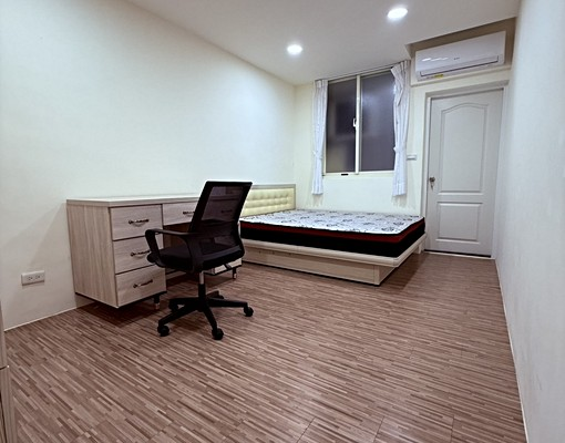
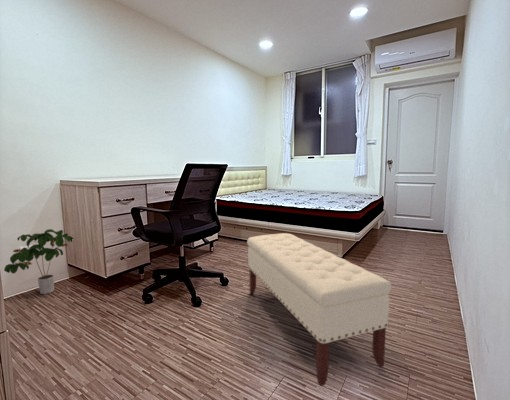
+ bench [246,232,392,387]
+ potted plant [3,228,74,295]
